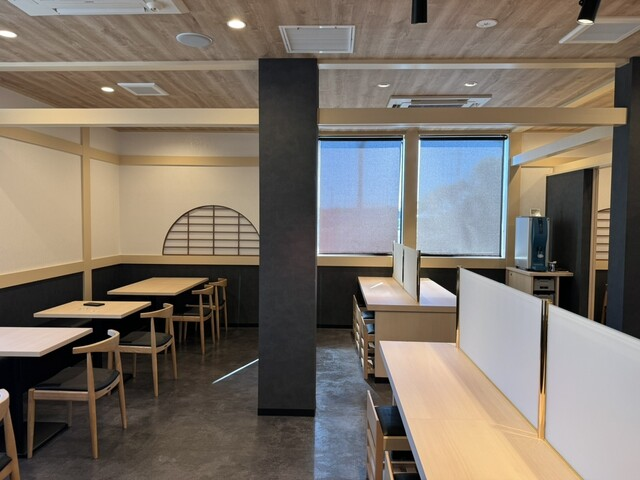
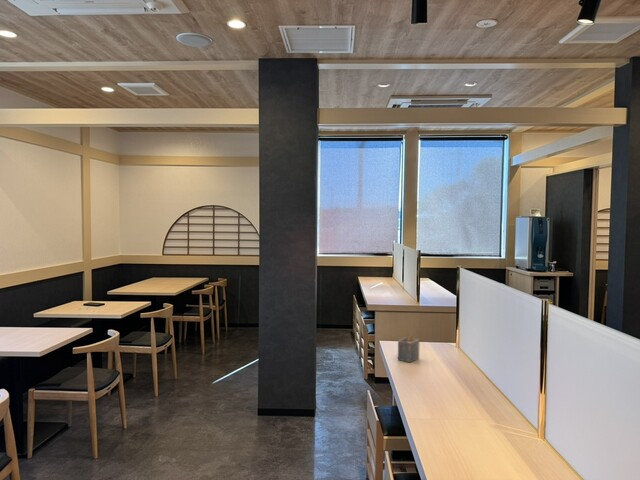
+ napkin holder [397,330,421,364]
